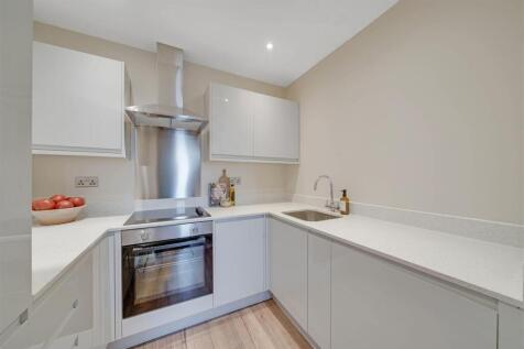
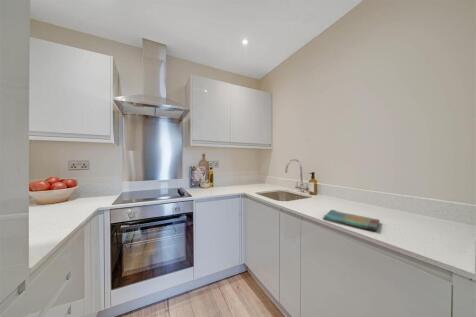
+ dish towel [322,209,381,232]
